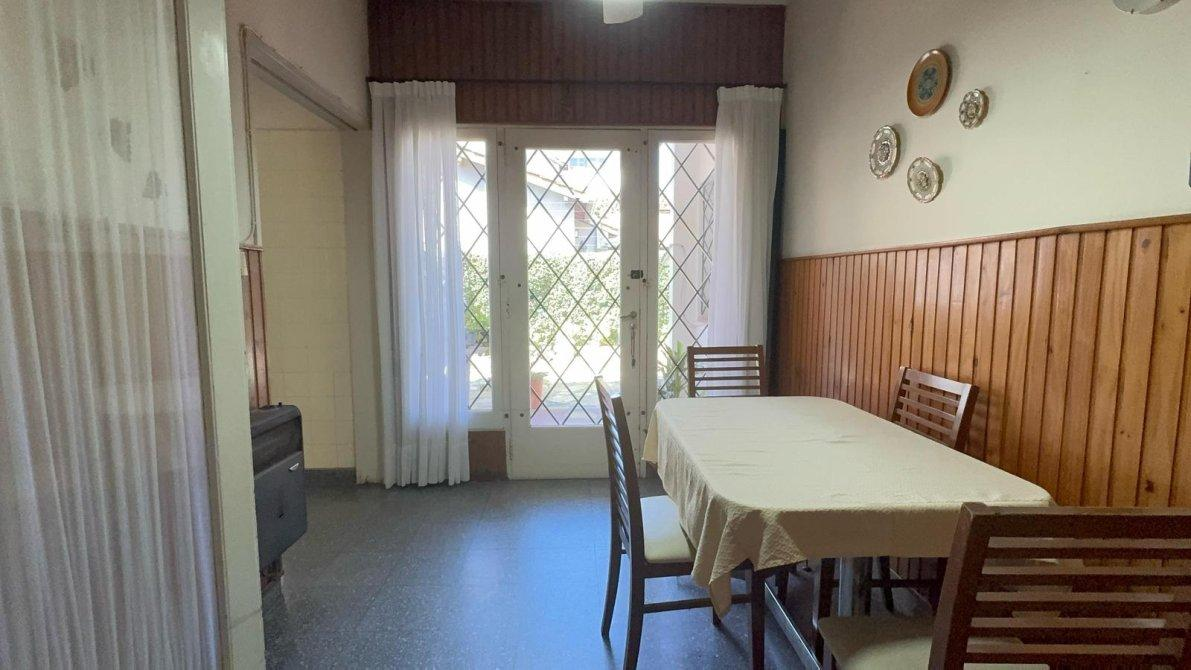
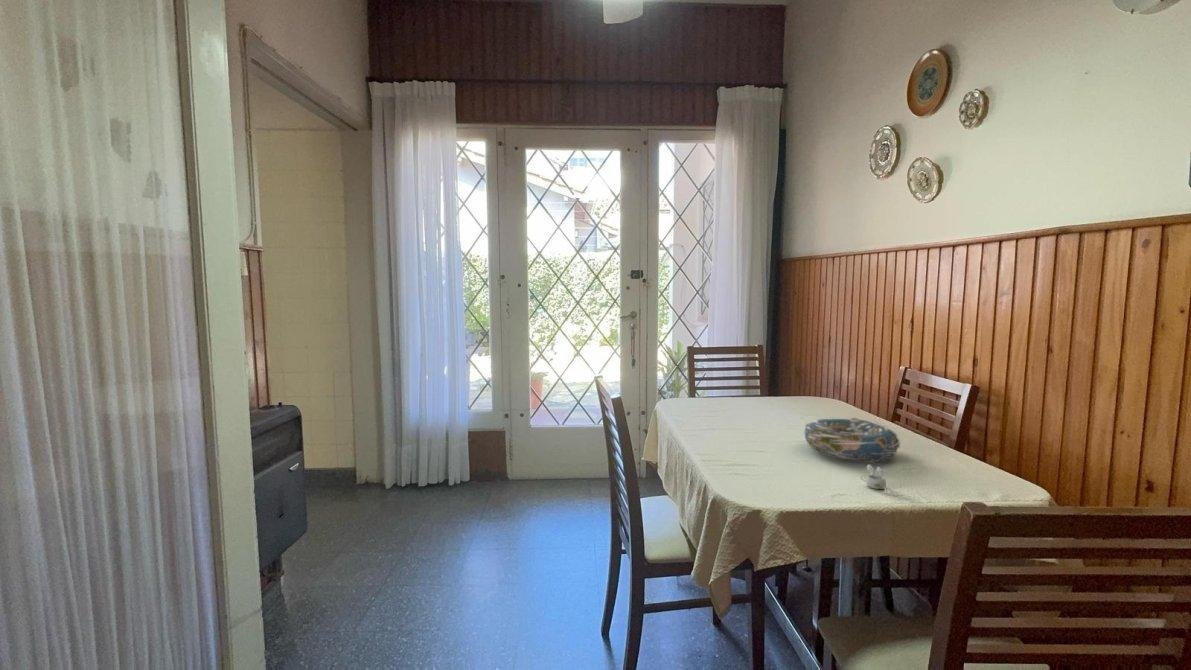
+ cup [859,464,916,500]
+ decorative bowl [804,416,902,463]
